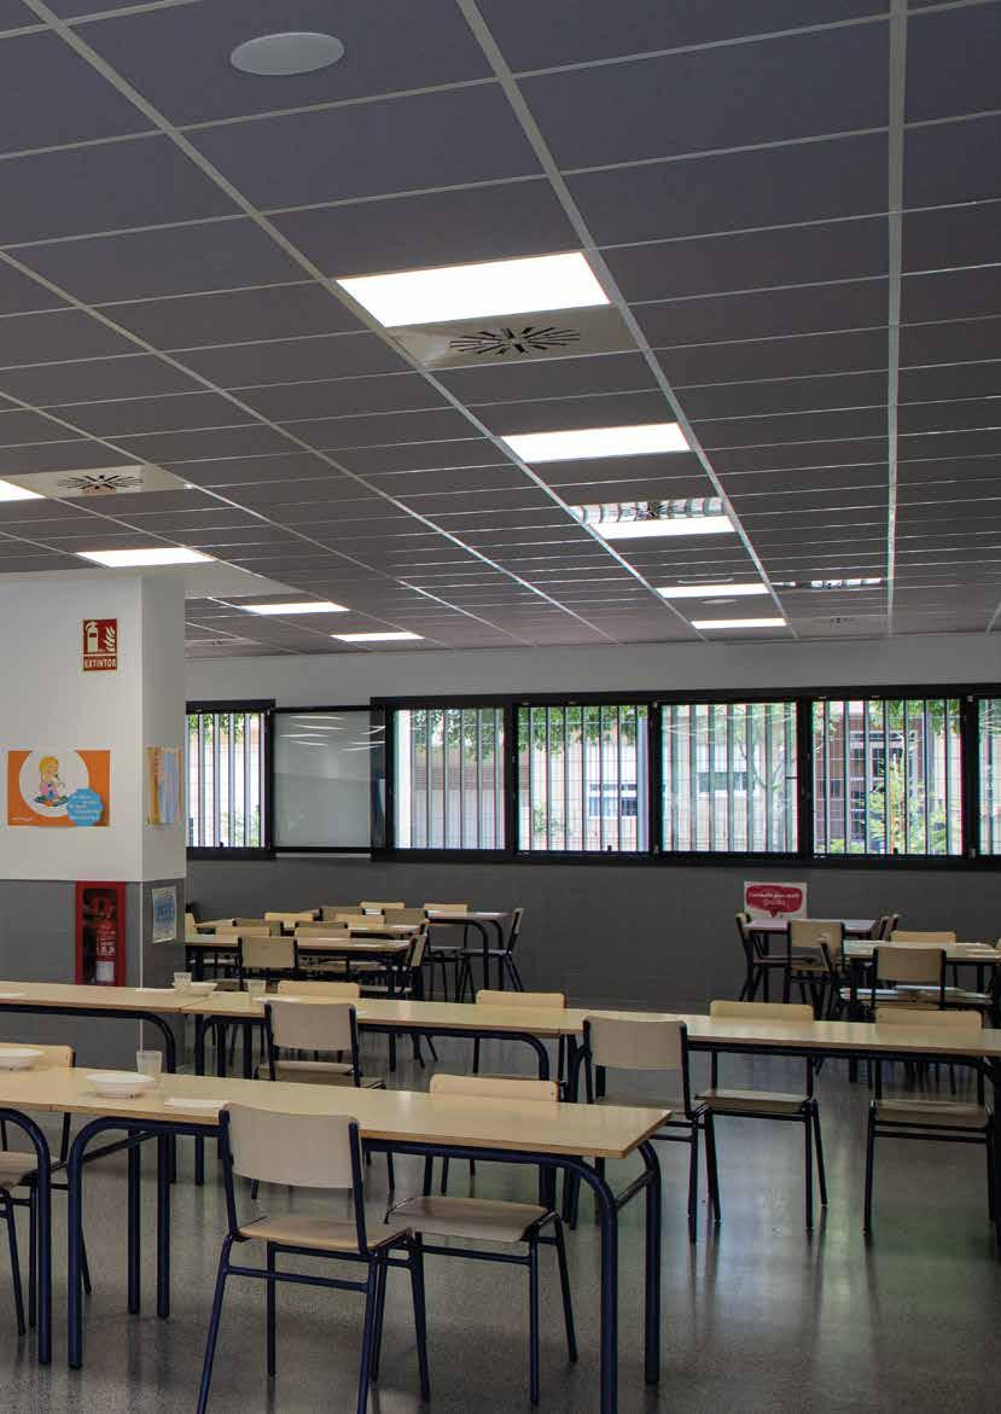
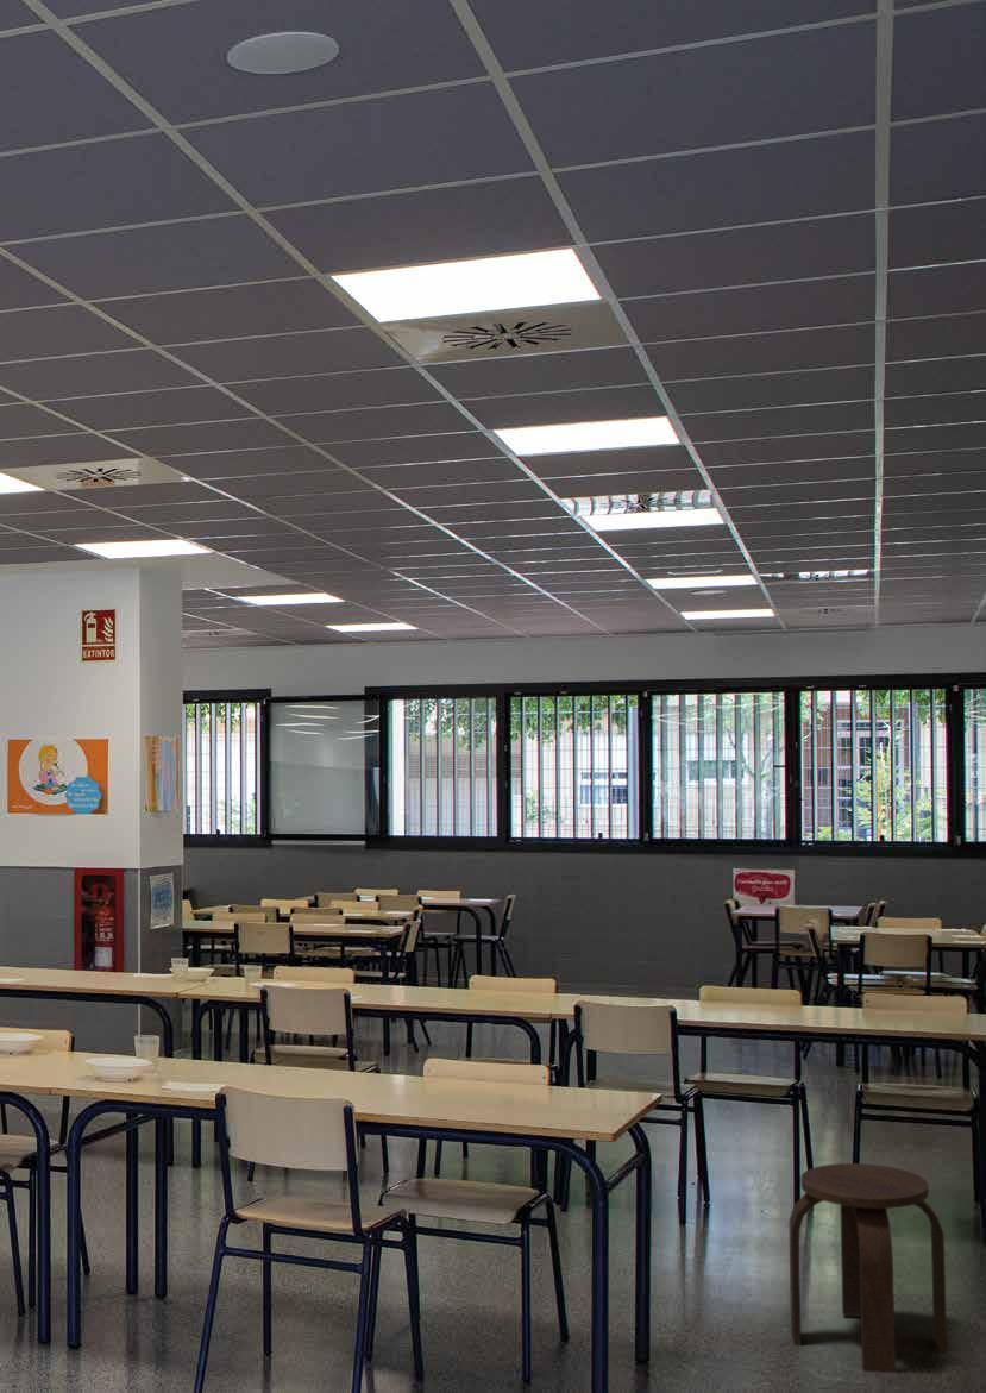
+ stool [789,1162,948,1374]
